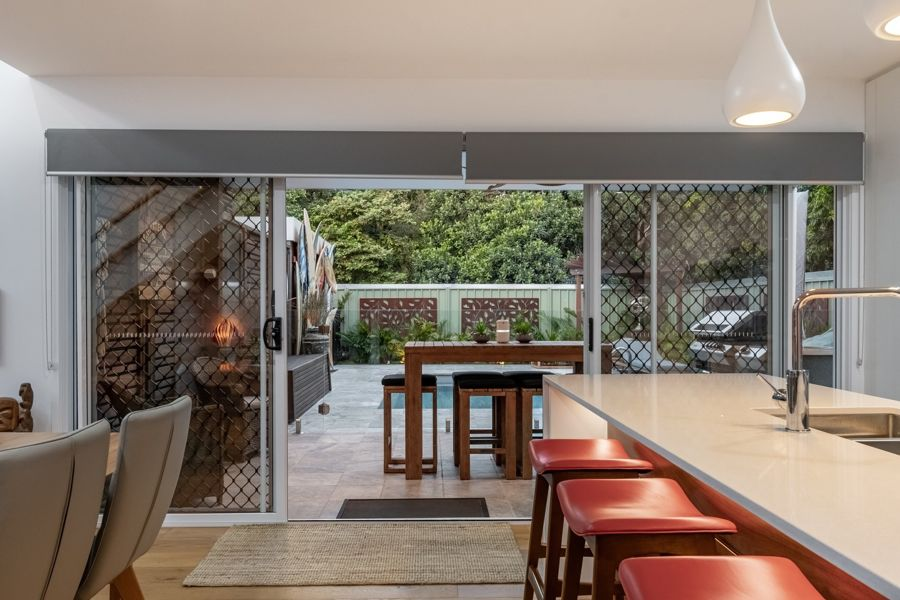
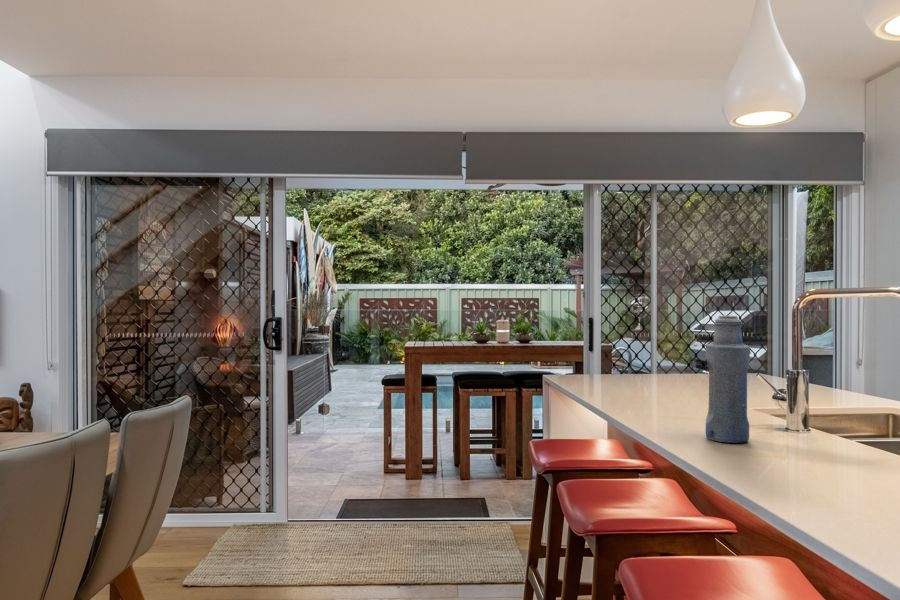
+ bottle [705,315,751,444]
